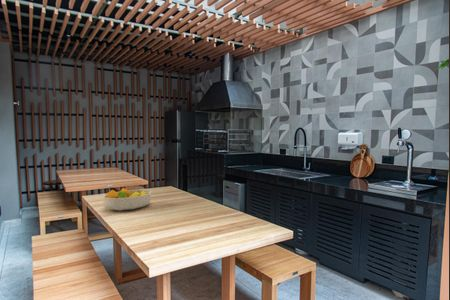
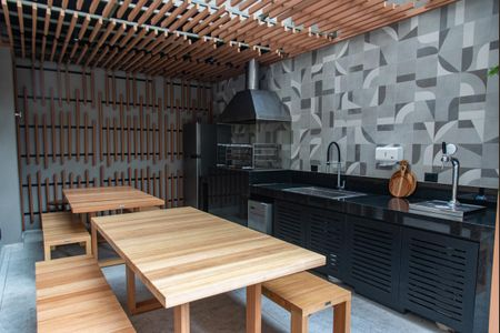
- fruit bowl [102,187,152,212]
